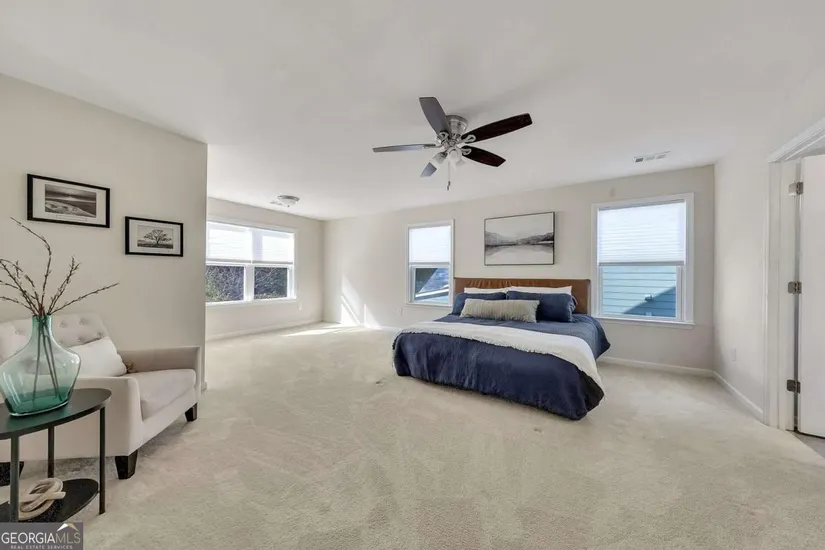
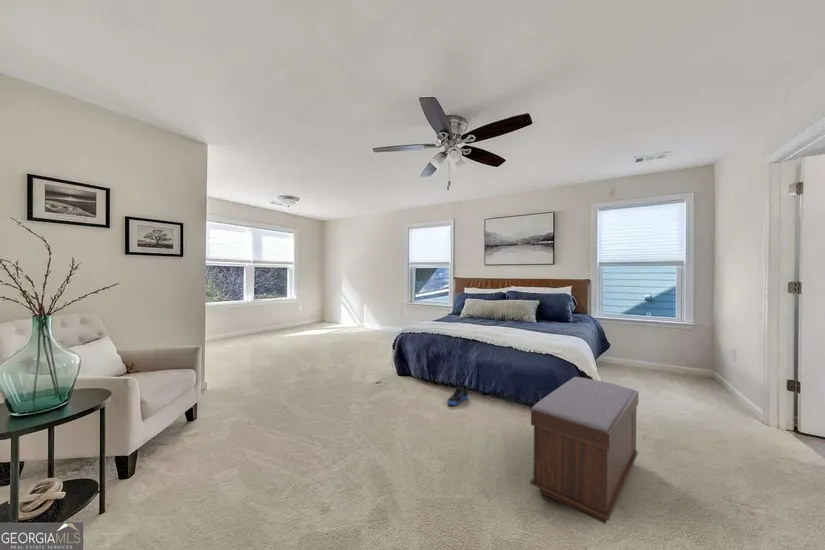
+ bench [530,376,639,525]
+ sneaker [446,384,469,406]
